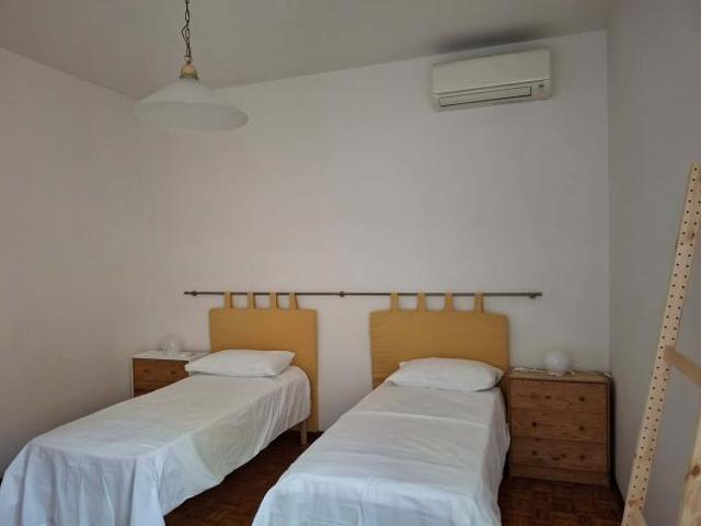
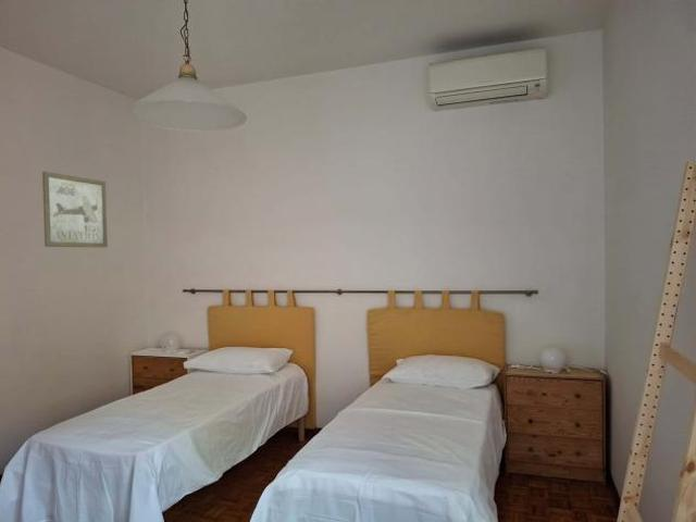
+ wall art [41,171,109,248]
